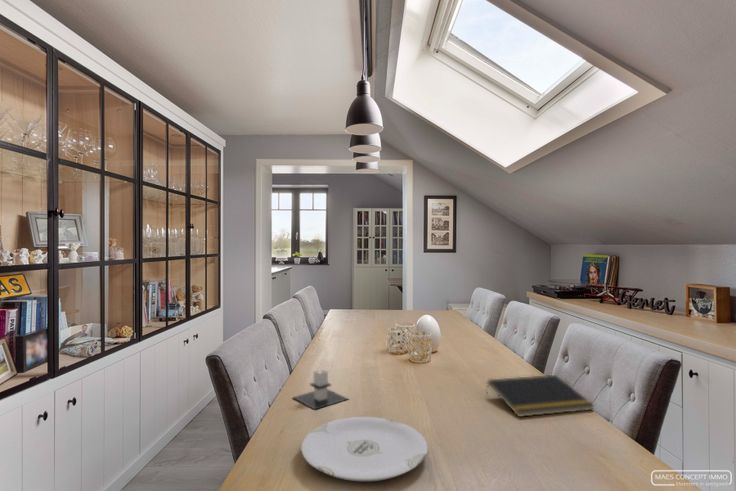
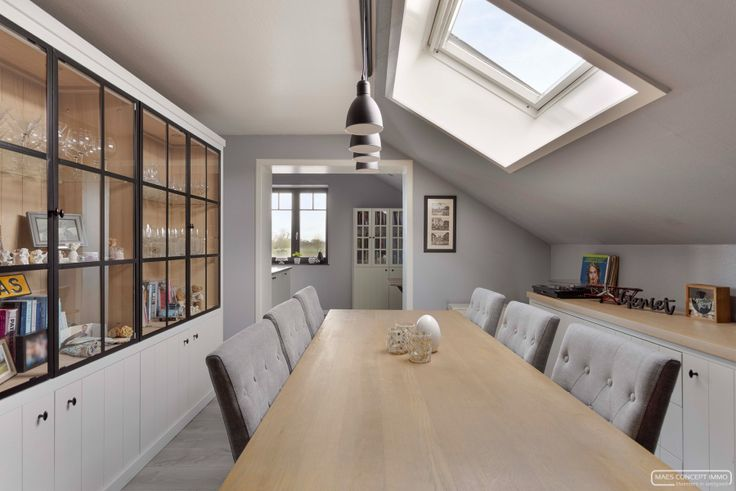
- notepad [485,374,595,418]
- plate [300,416,429,482]
- architectural model [292,368,349,411]
